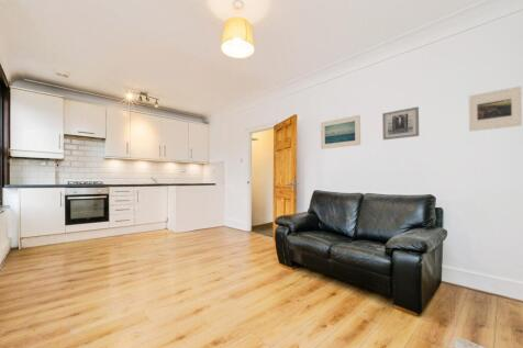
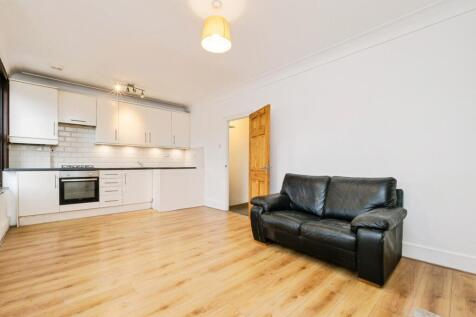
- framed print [468,85,523,133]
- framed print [320,114,361,150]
- wall art [381,105,420,141]
